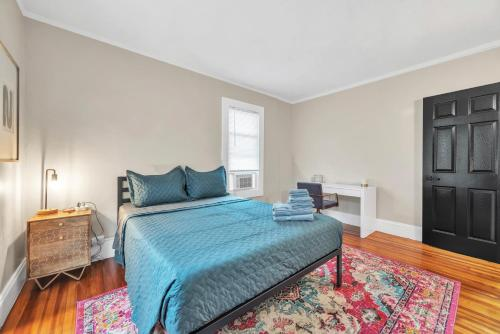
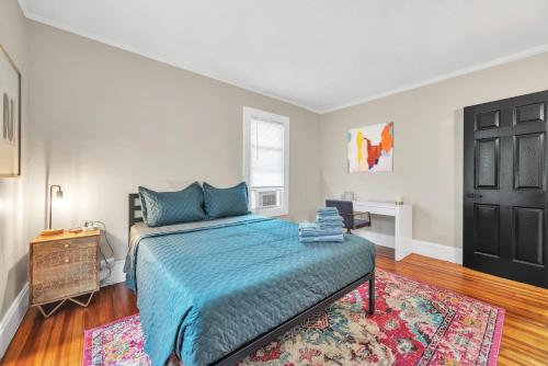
+ wall art [347,121,395,174]
